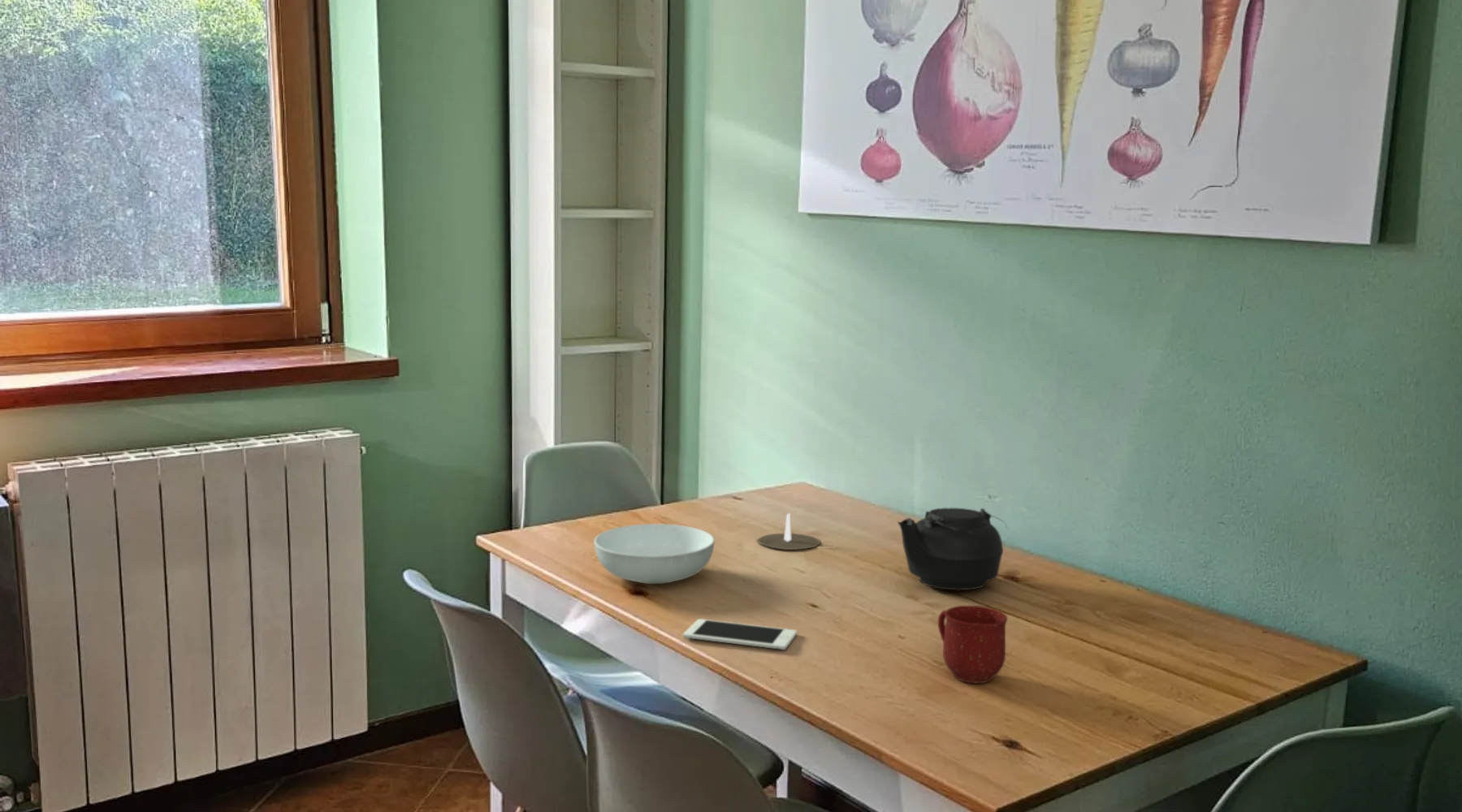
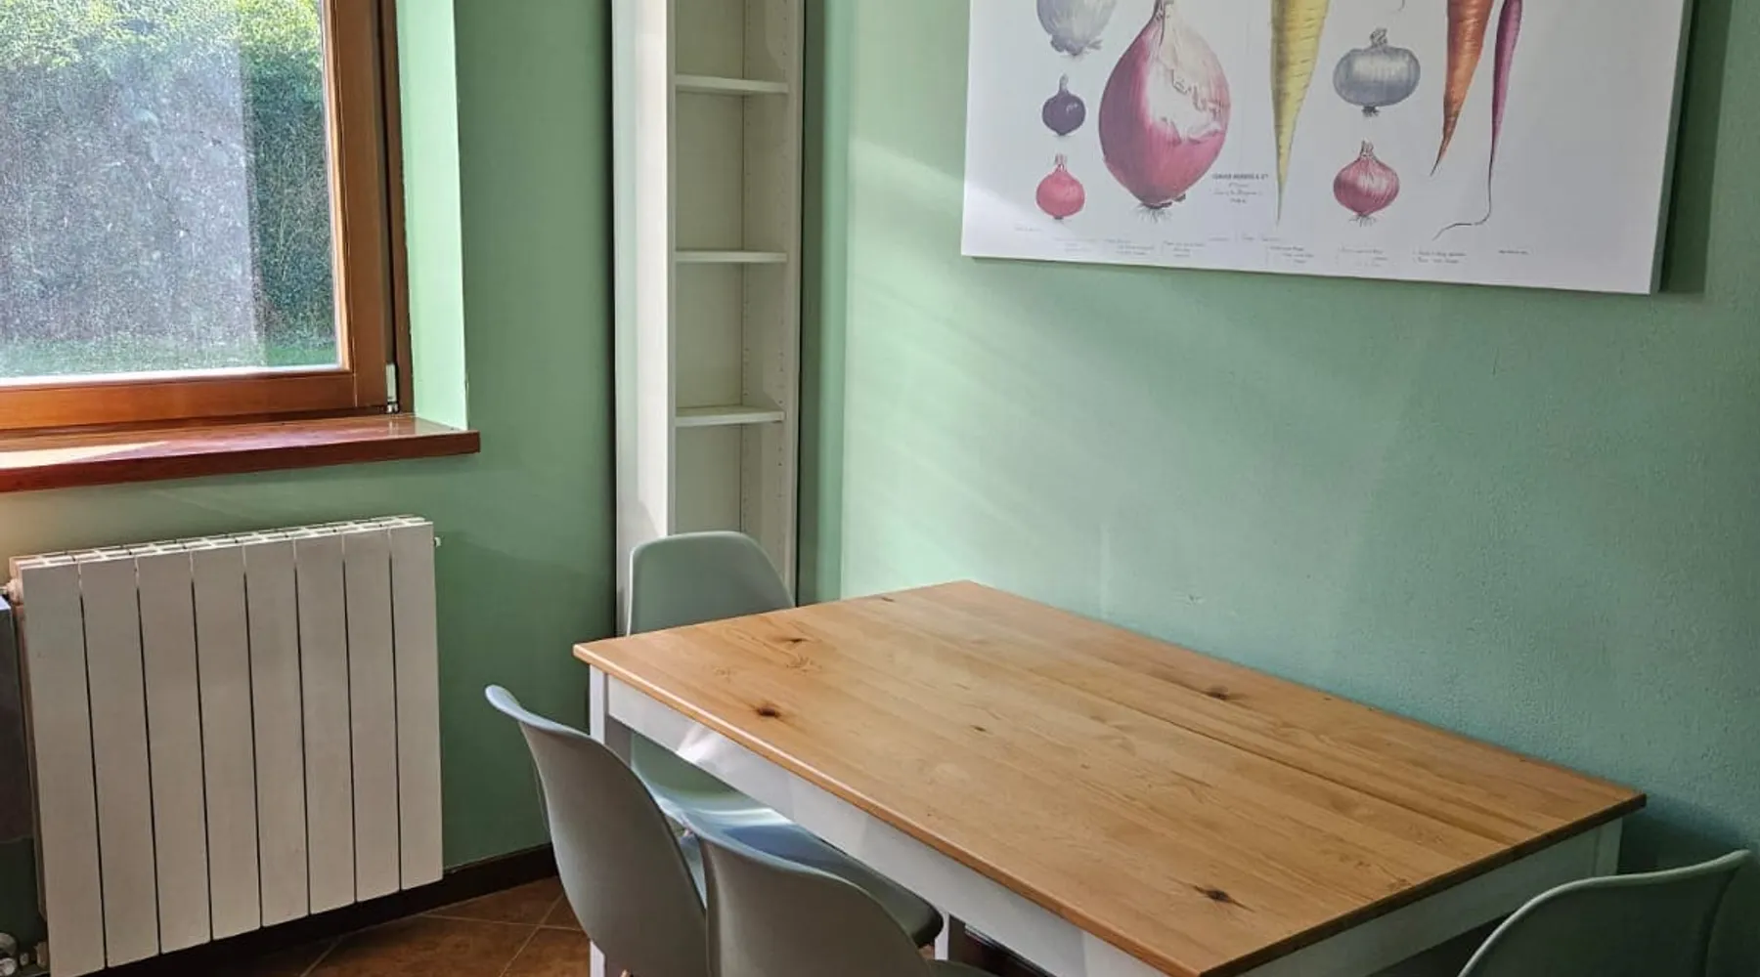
- cell phone [682,618,798,650]
- teapot [897,508,1009,592]
- mug [937,605,1009,685]
- serving bowl [593,523,716,585]
- candle [755,512,839,551]
